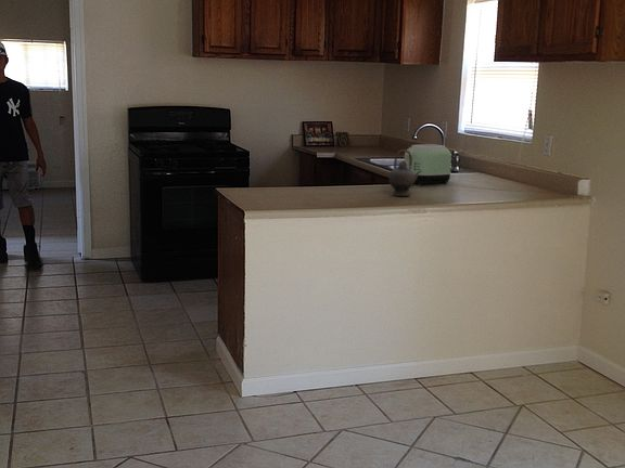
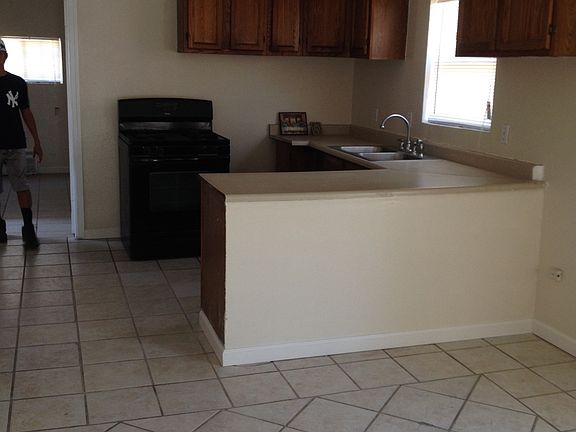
- teapot [387,148,421,197]
- toaster [401,143,452,185]
